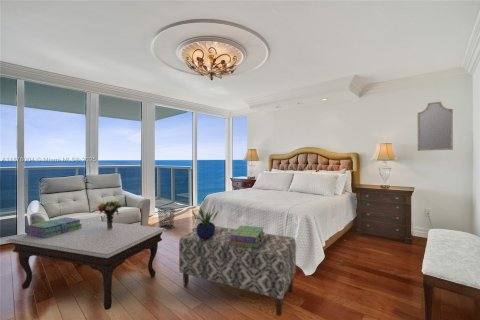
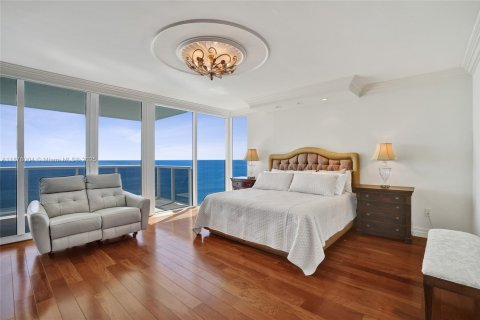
- bouquet [96,200,122,229]
- bench [178,225,297,317]
- stack of books [229,224,265,248]
- home mirror [417,101,454,152]
- coffee table [5,219,168,311]
- potted plant [191,206,220,239]
- stack of books [25,216,82,238]
- waste bin [156,206,176,230]
